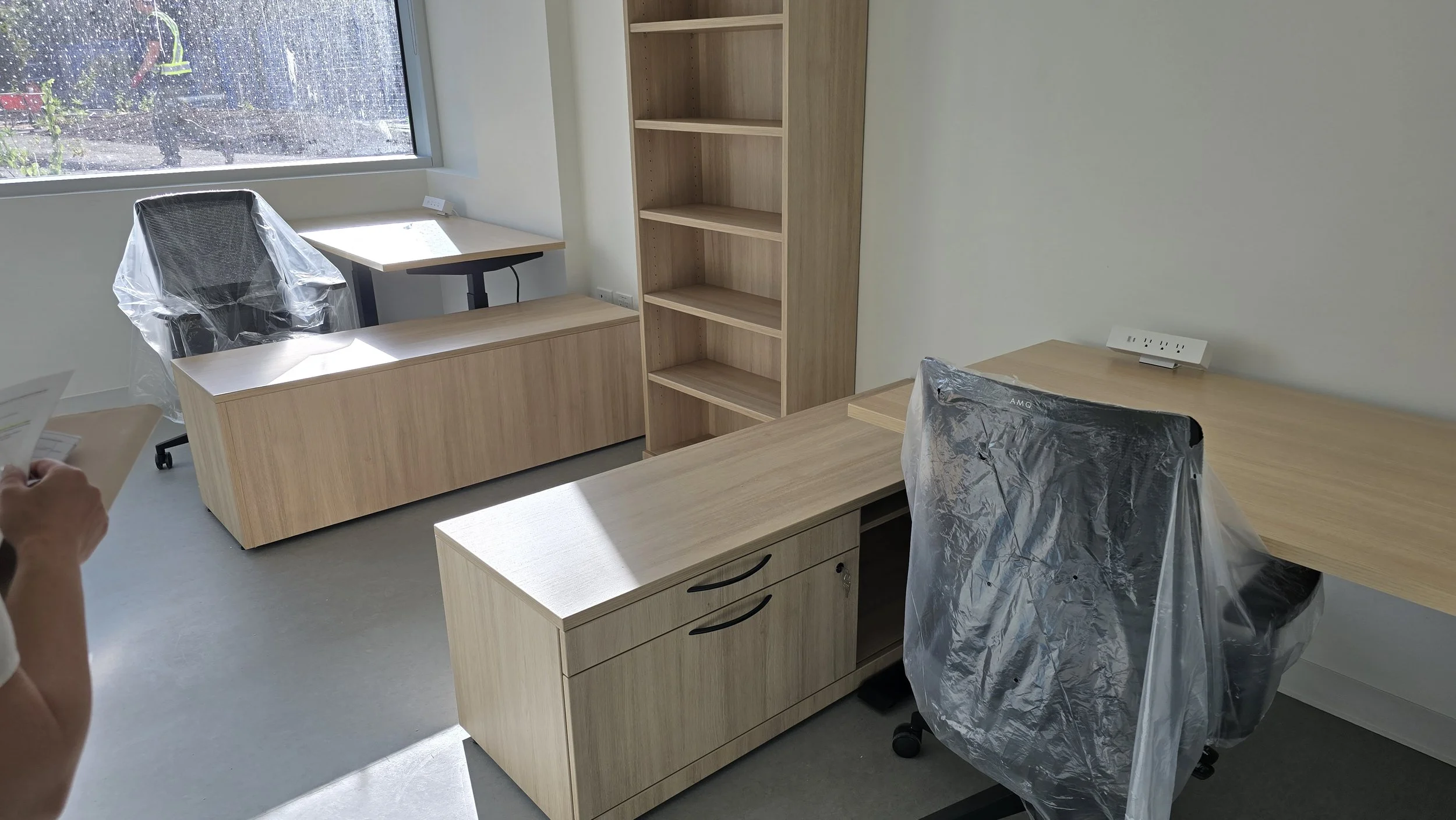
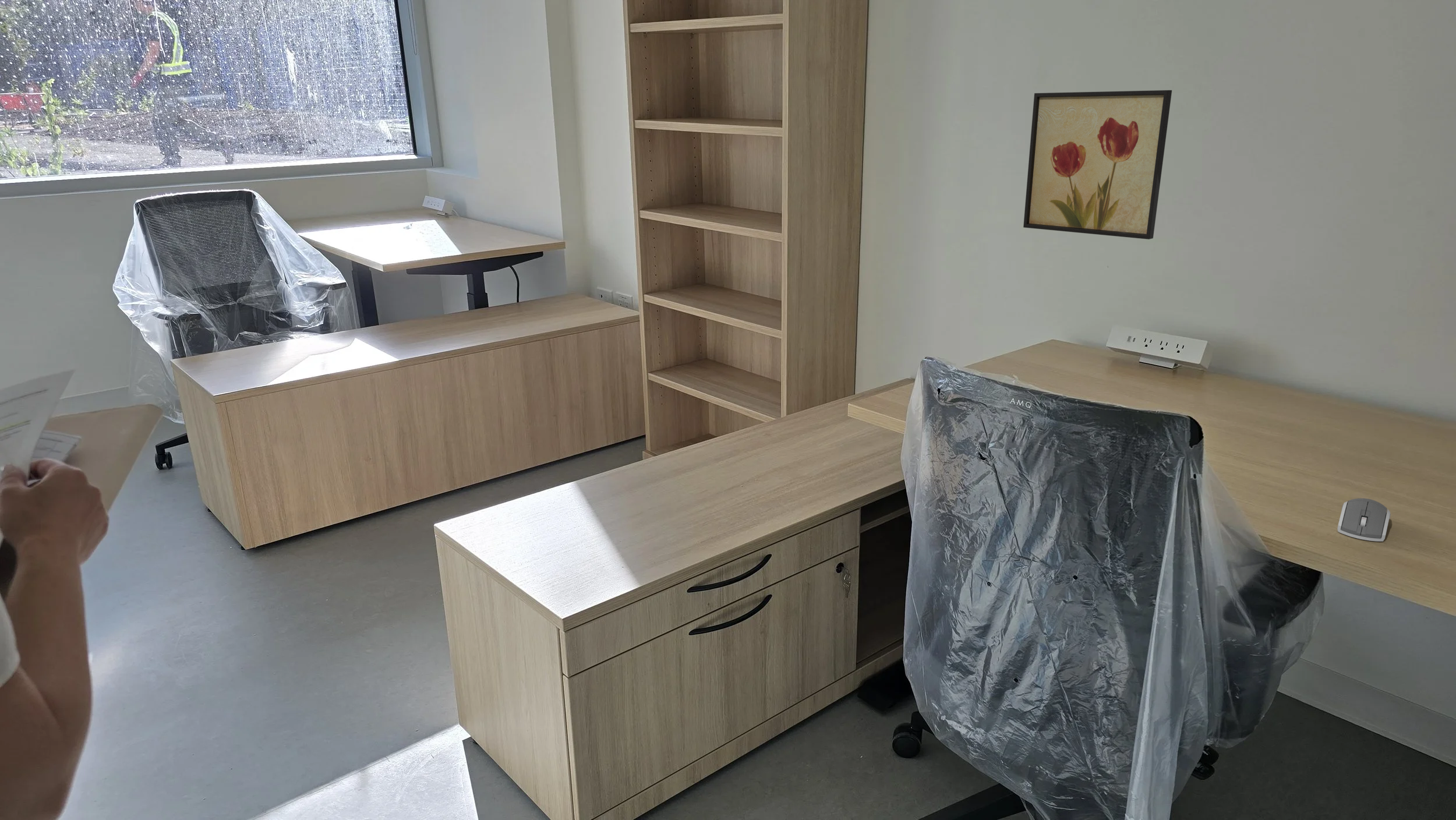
+ wall art [1023,90,1172,240]
+ computer mouse [1337,498,1391,542]
